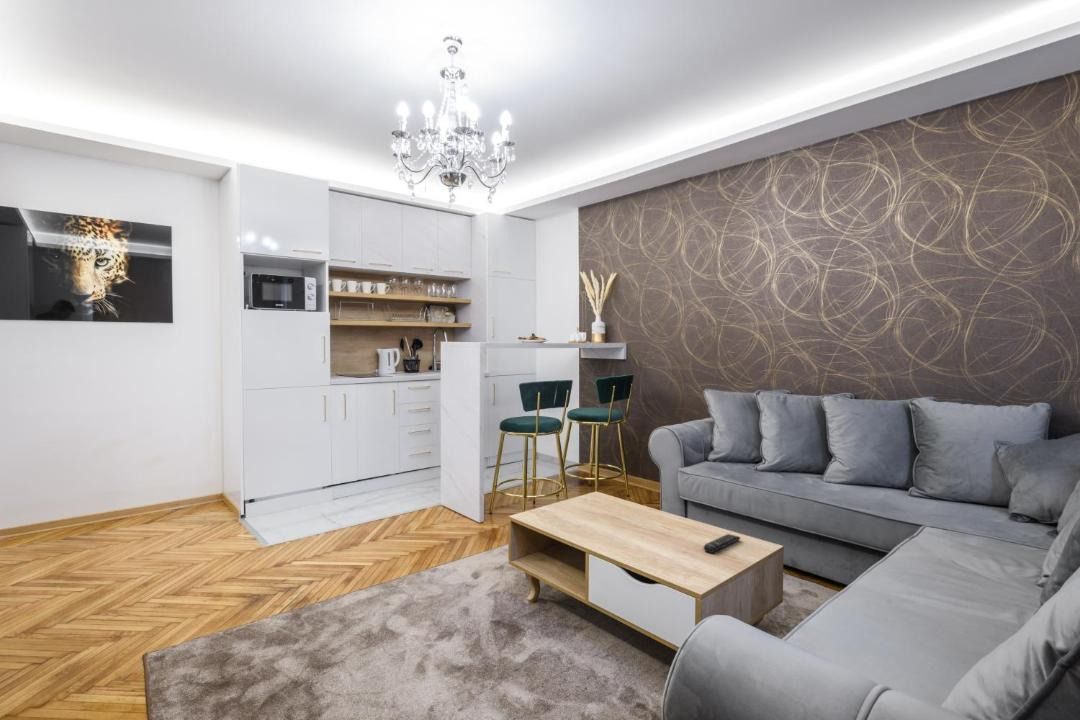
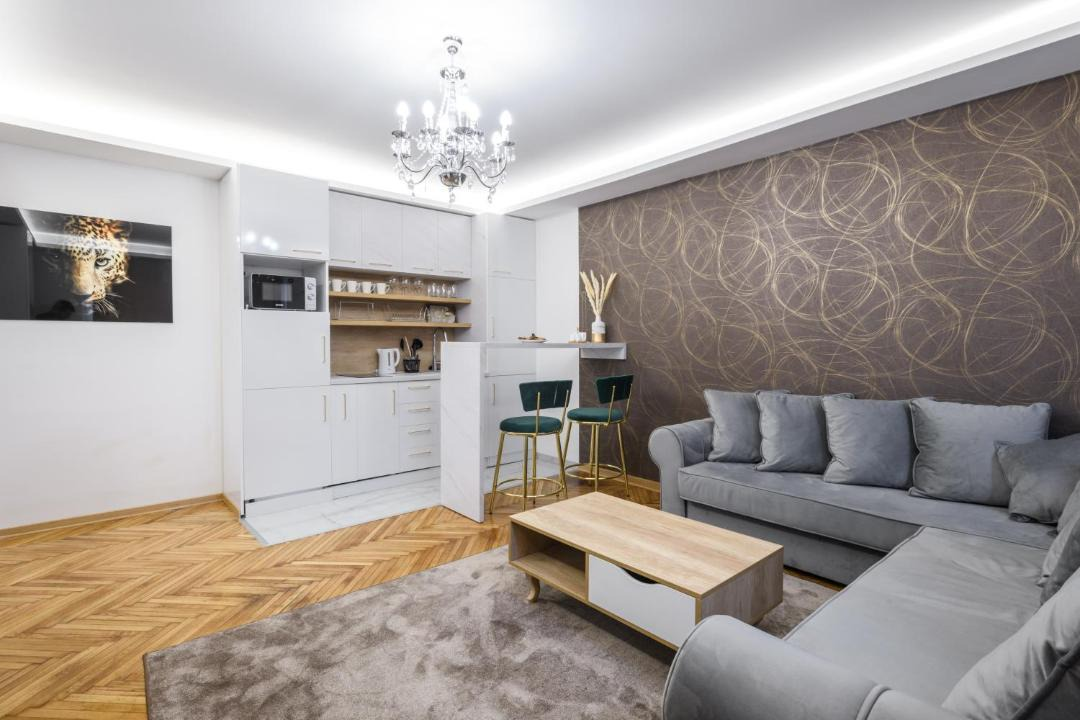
- remote control [703,533,741,554]
